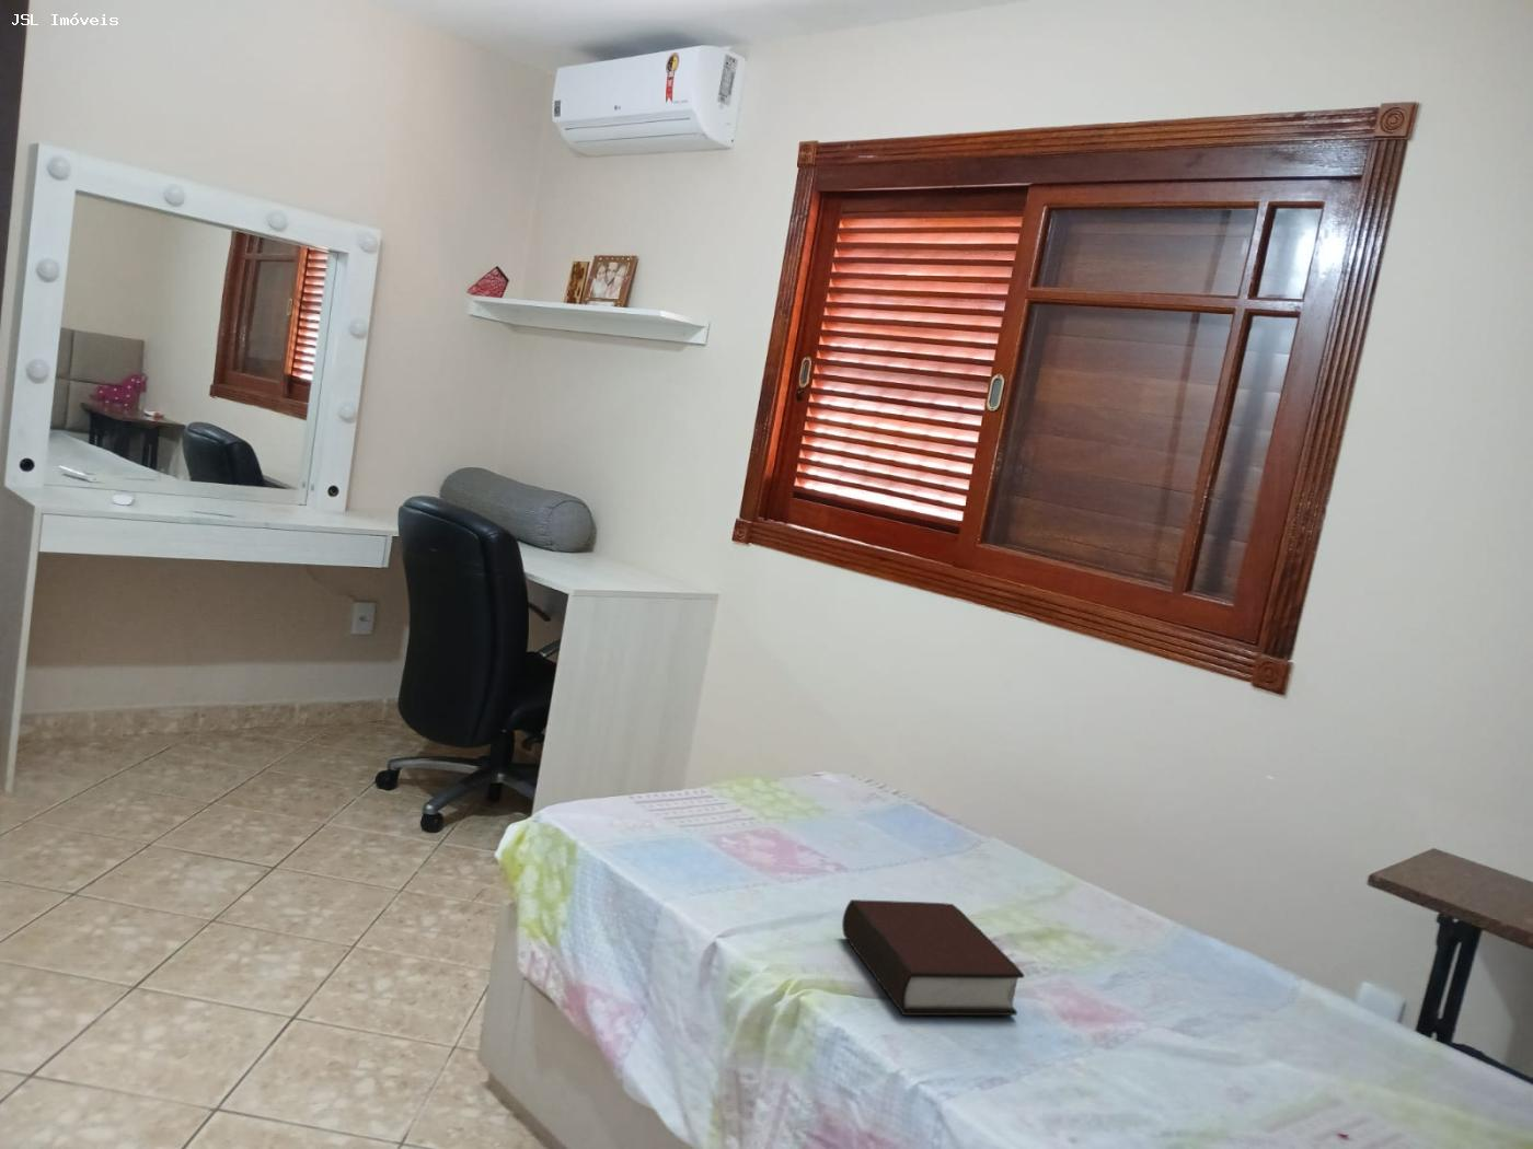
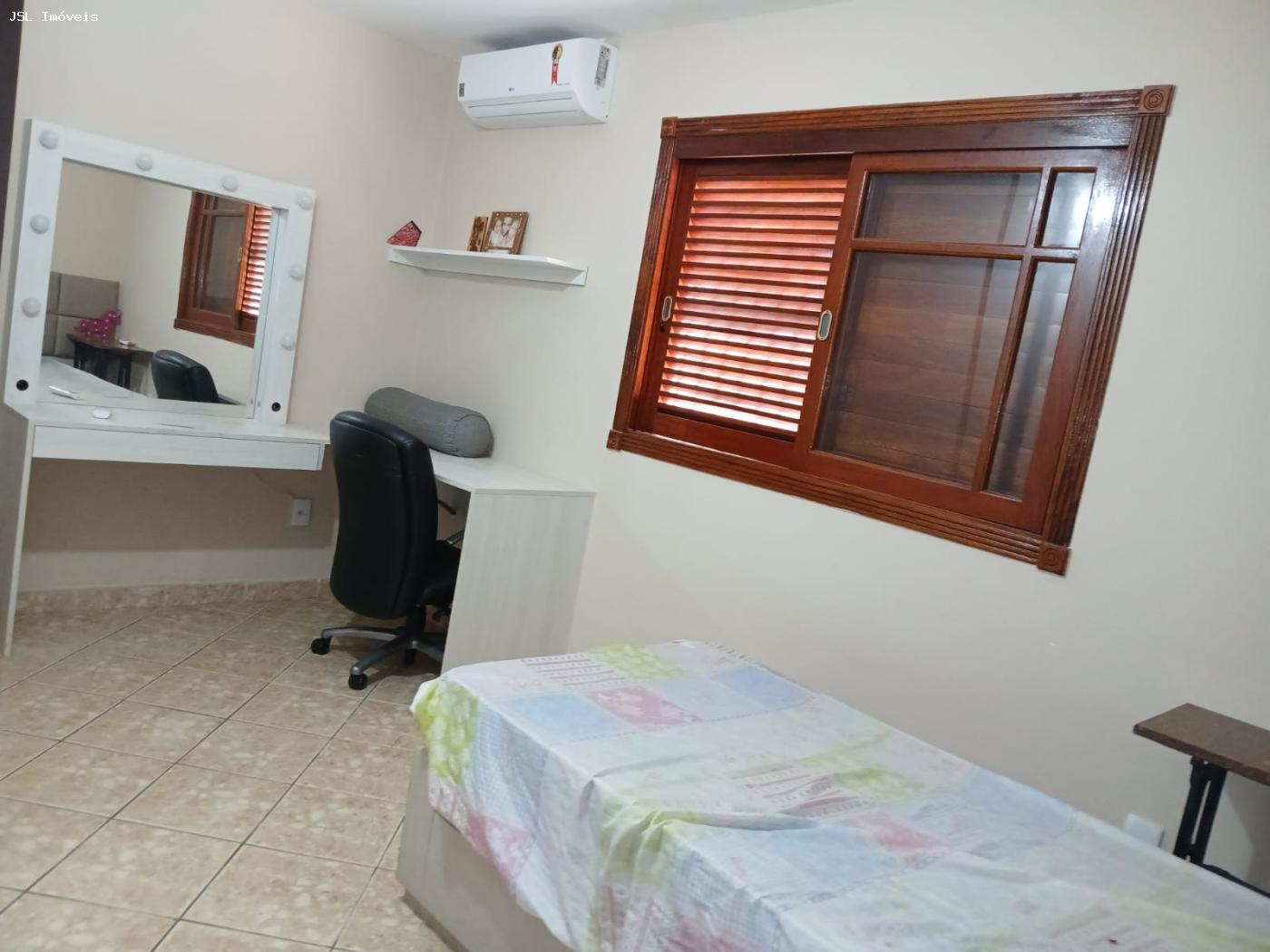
- bible [841,898,1025,1016]
